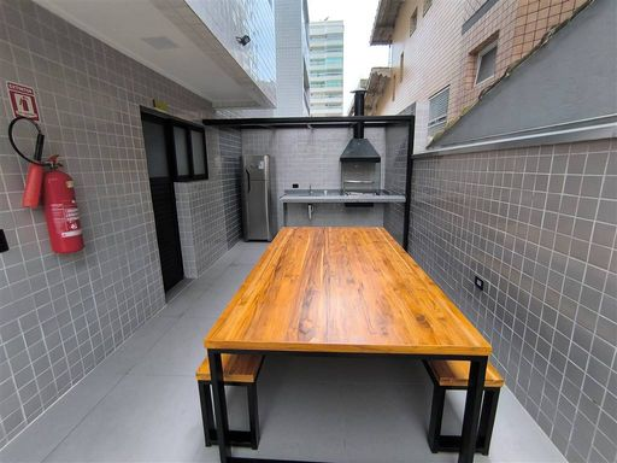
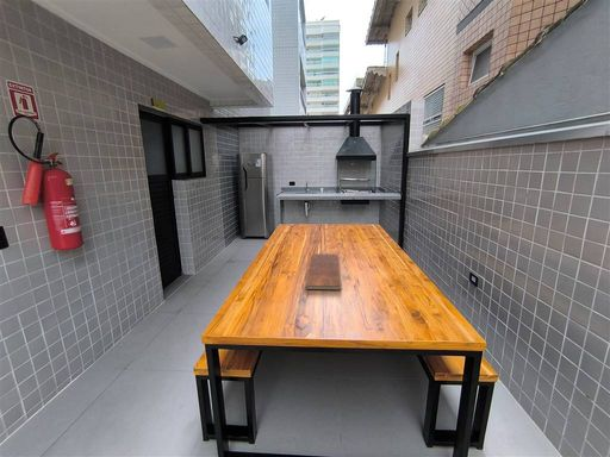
+ chopping board [305,252,343,290]
